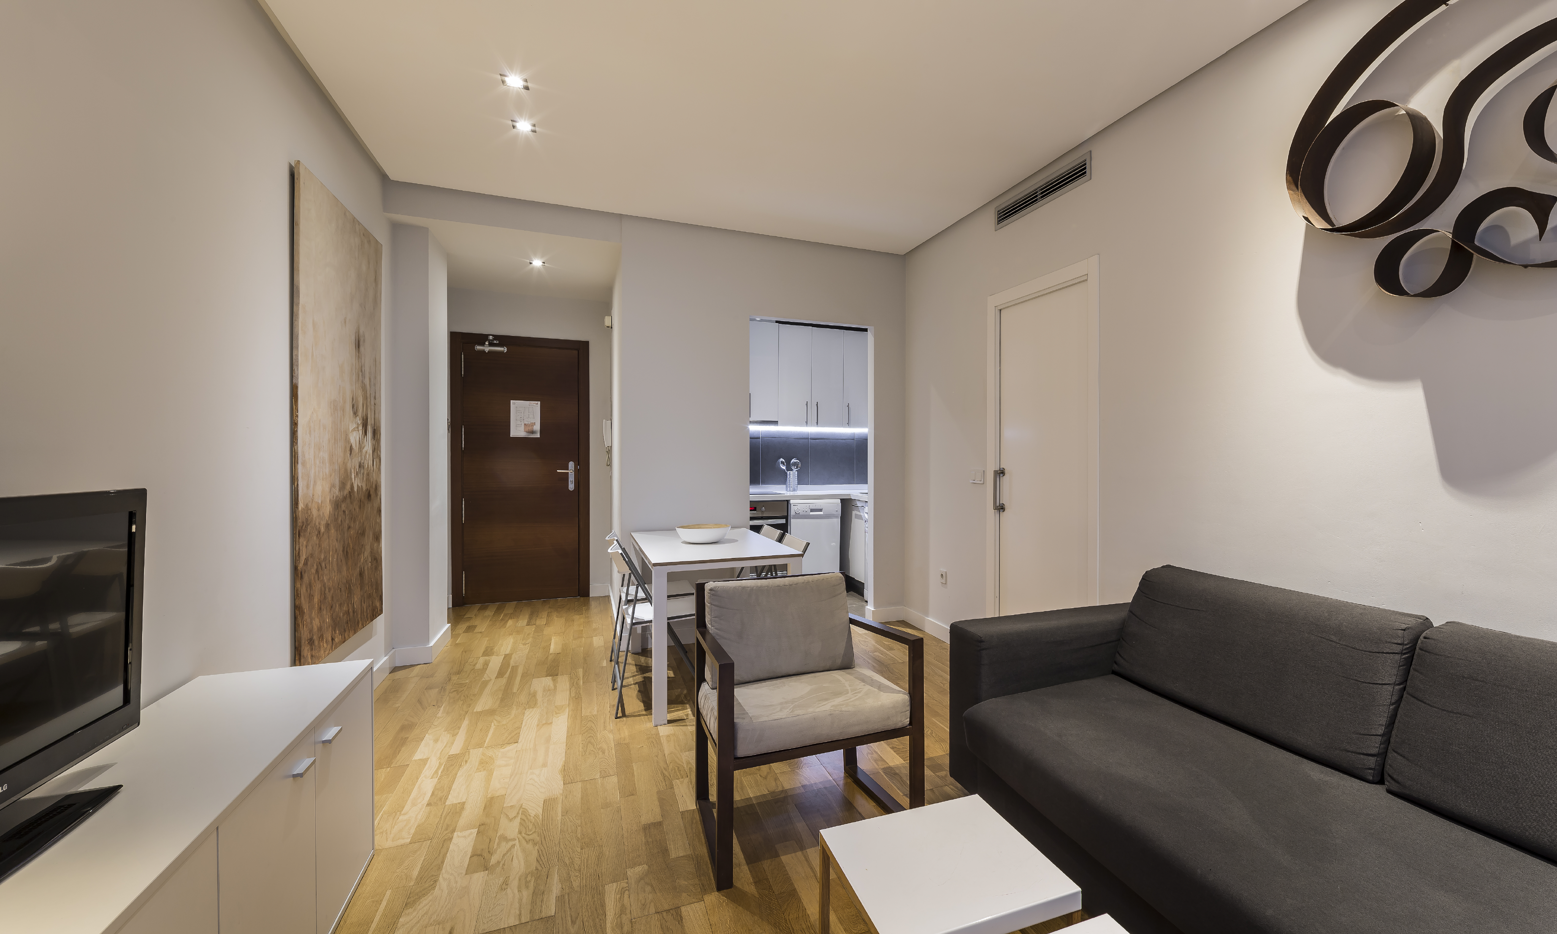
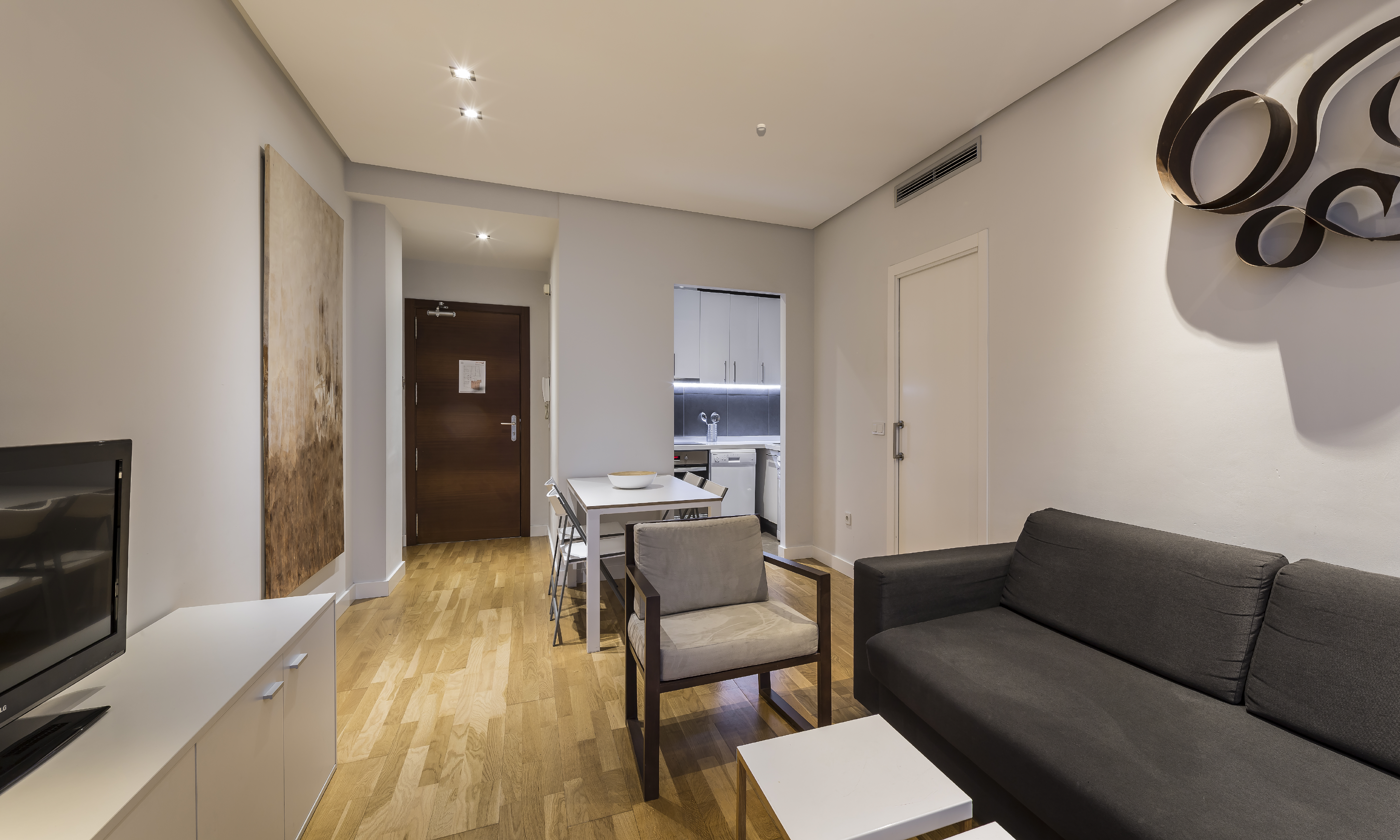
+ smoke detector [756,123,766,137]
